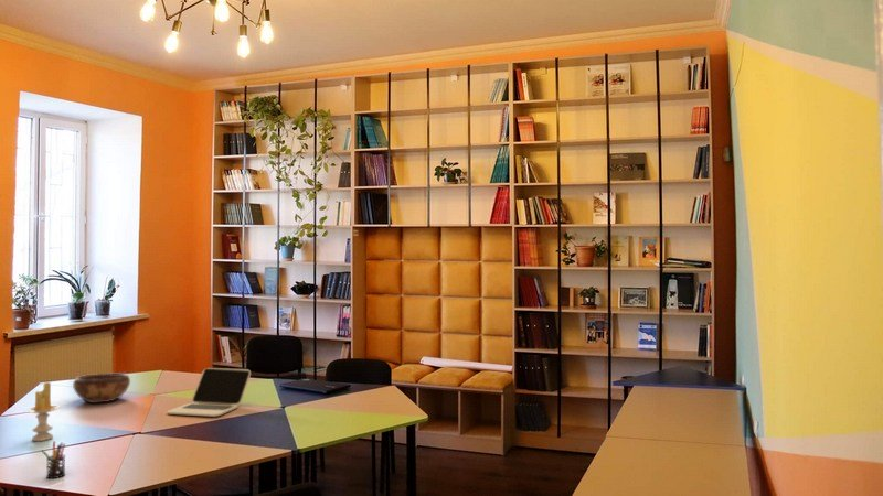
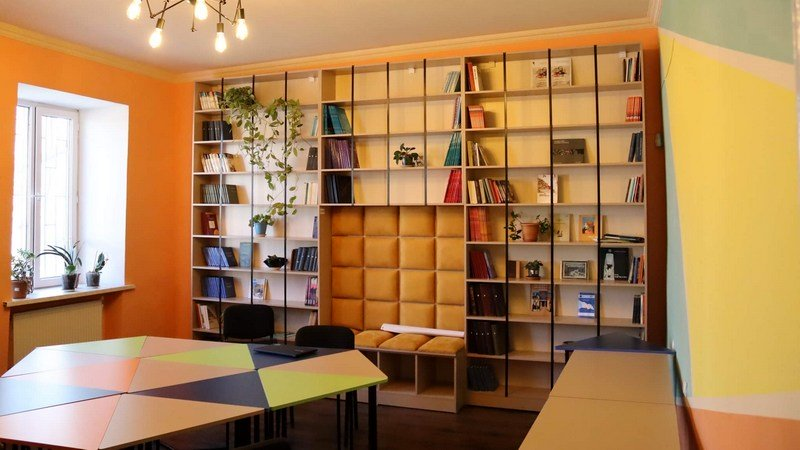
- decorative bowl [72,373,131,405]
- laptop [167,367,252,418]
- candle [24,381,61,442]
- pen holder [41,440,66,479]
